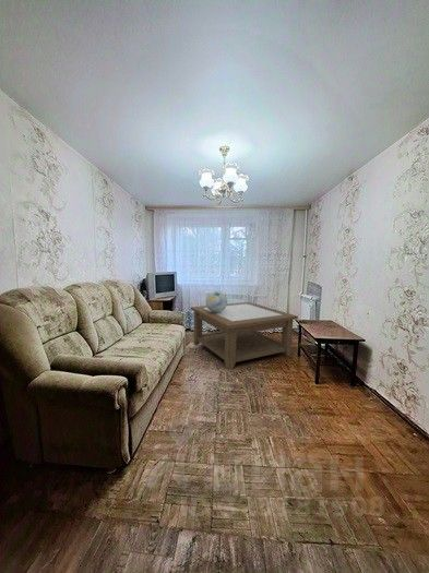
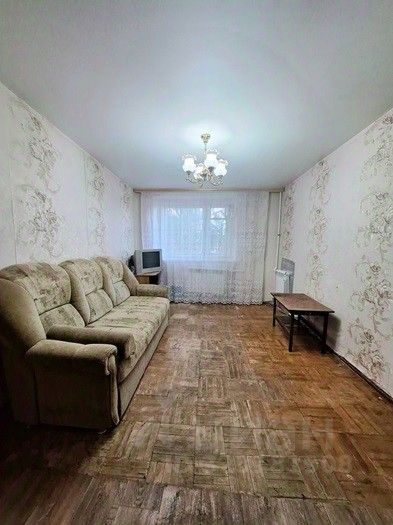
- coffee table [190,301,299,371]
- decorative globe [204,290,228,313]
